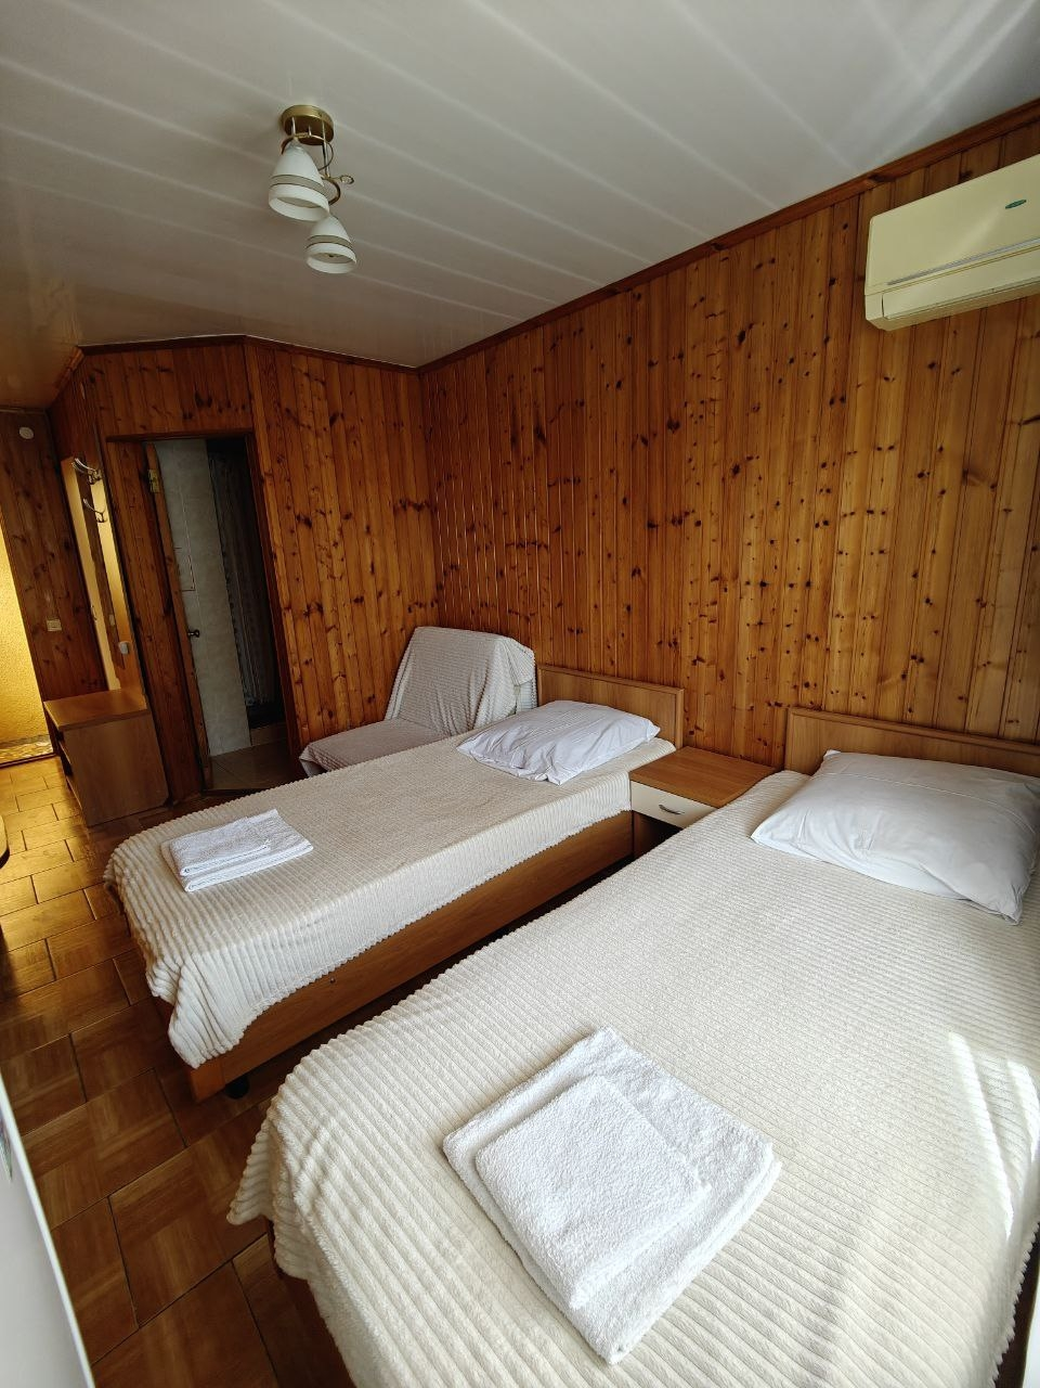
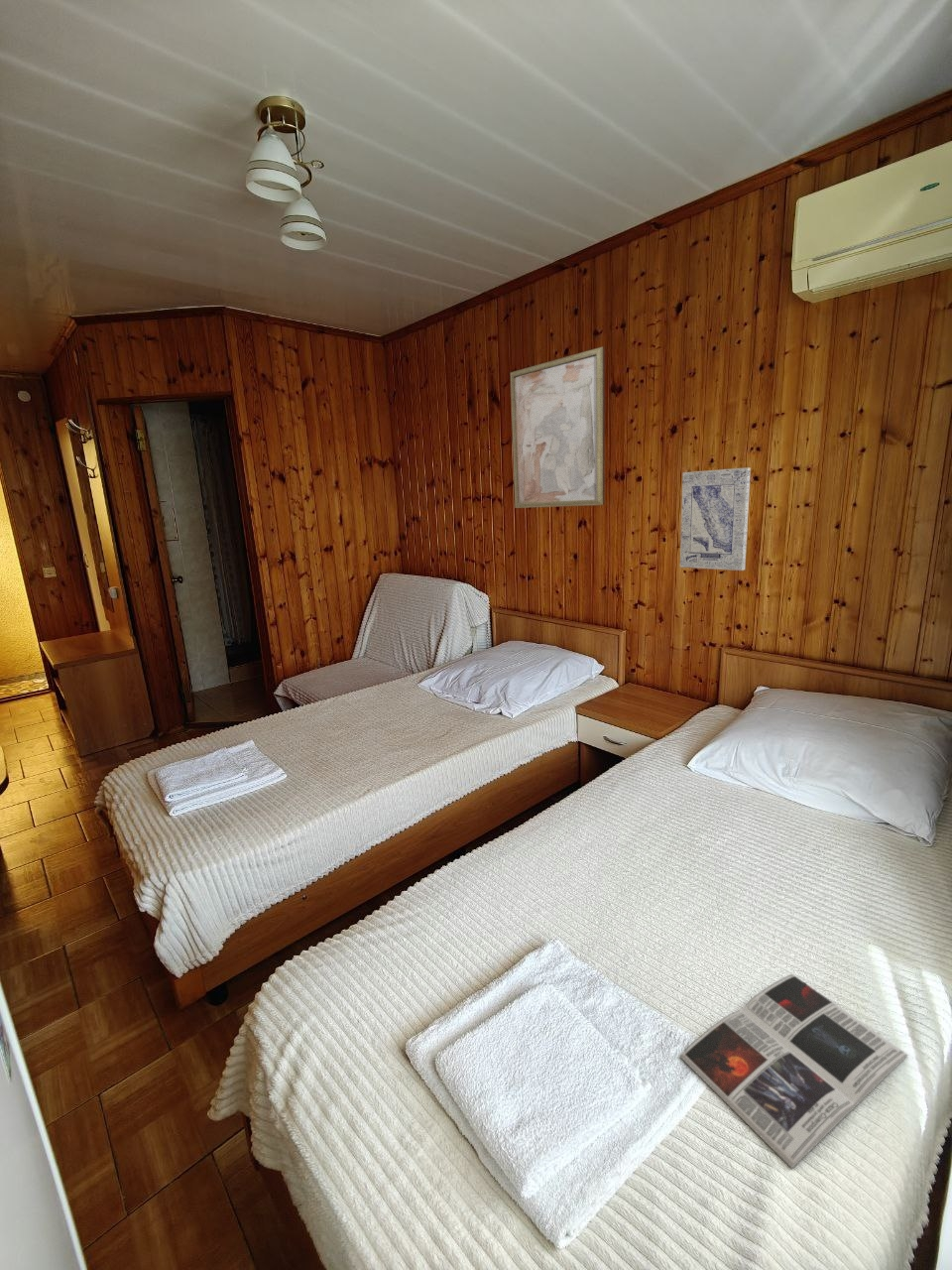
+ wall art [510,345,605,509]
+ wall art [679,466,752,572]
+ magazine [678,973,909,1169]
